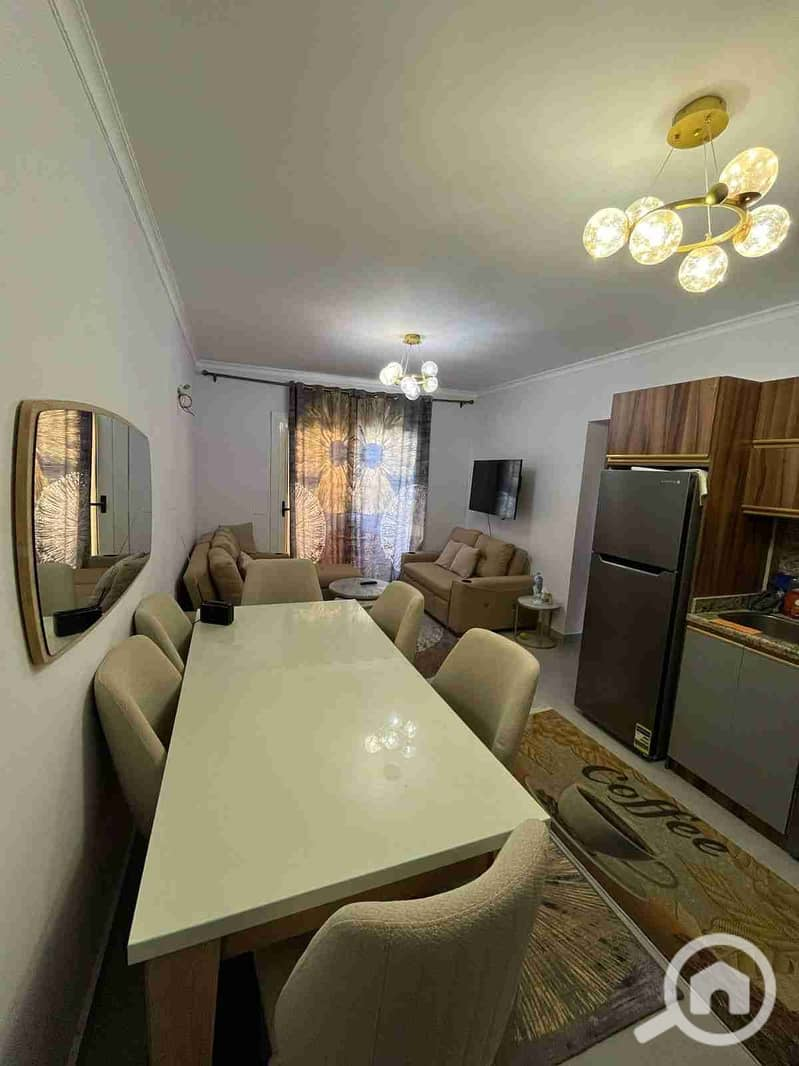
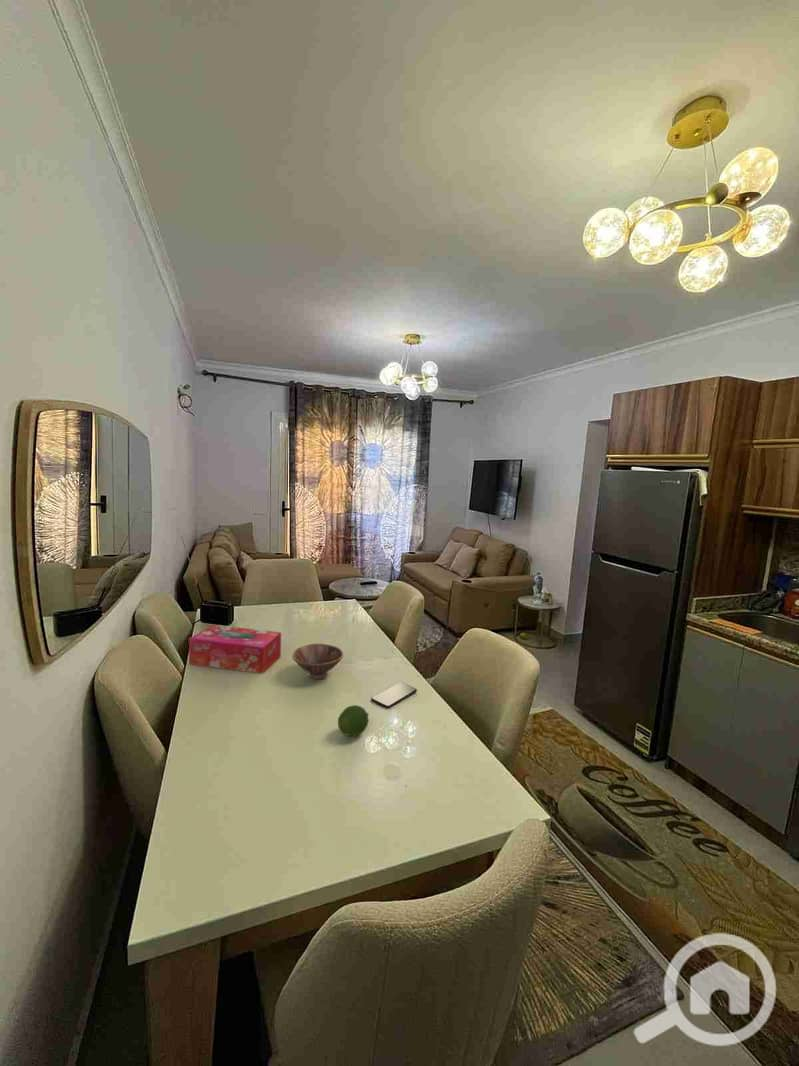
+ smartphone [370,681,418,709]
+ bowl [291,643,344,680]
+ tissue box [188,624,282,674]
+ fruit [337,704,370,737]
